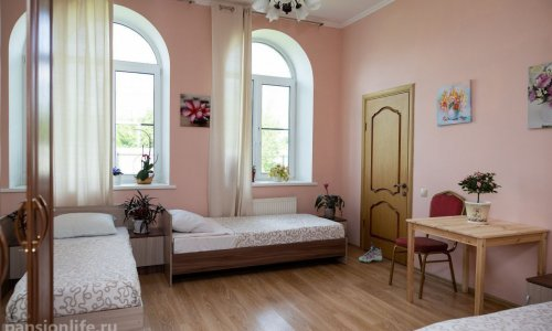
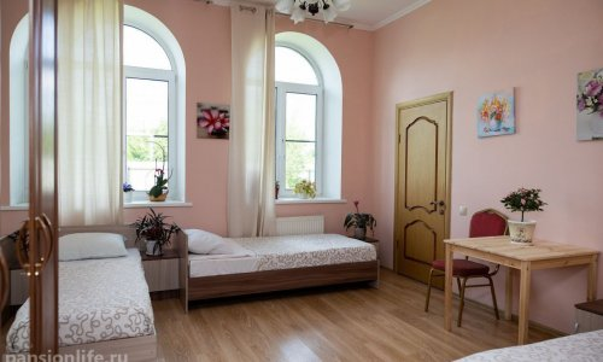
- sneaker [358,242,383,263]
